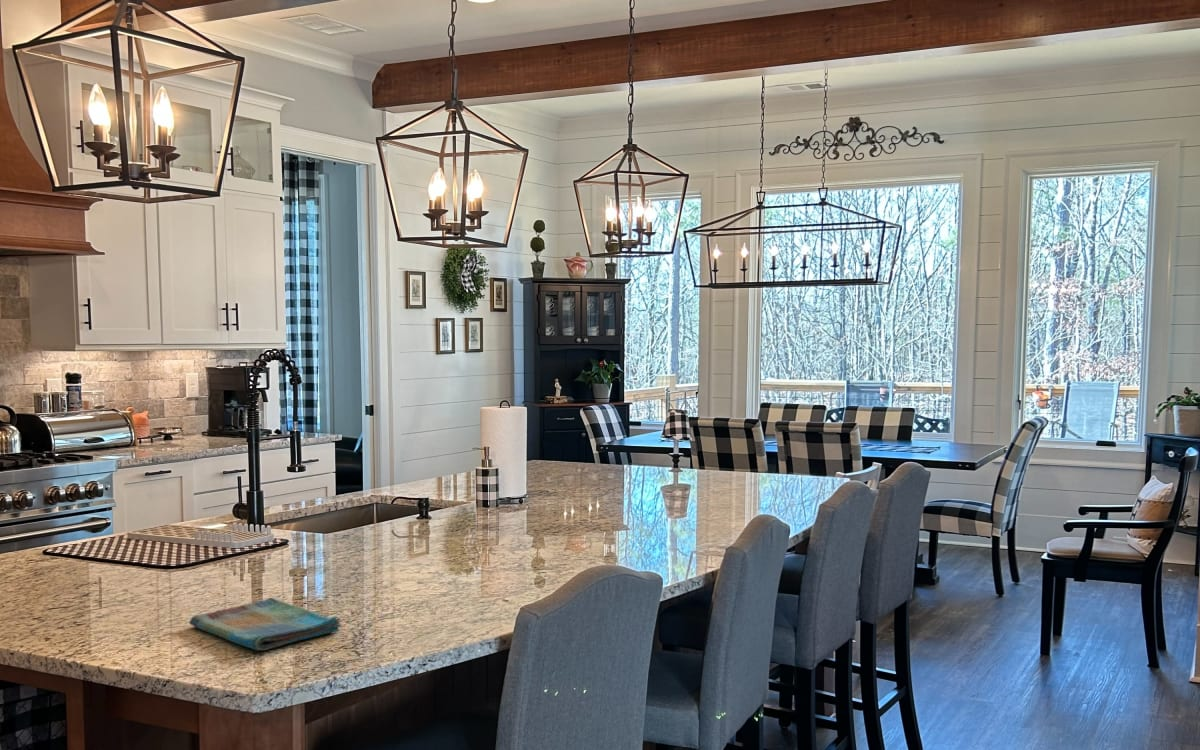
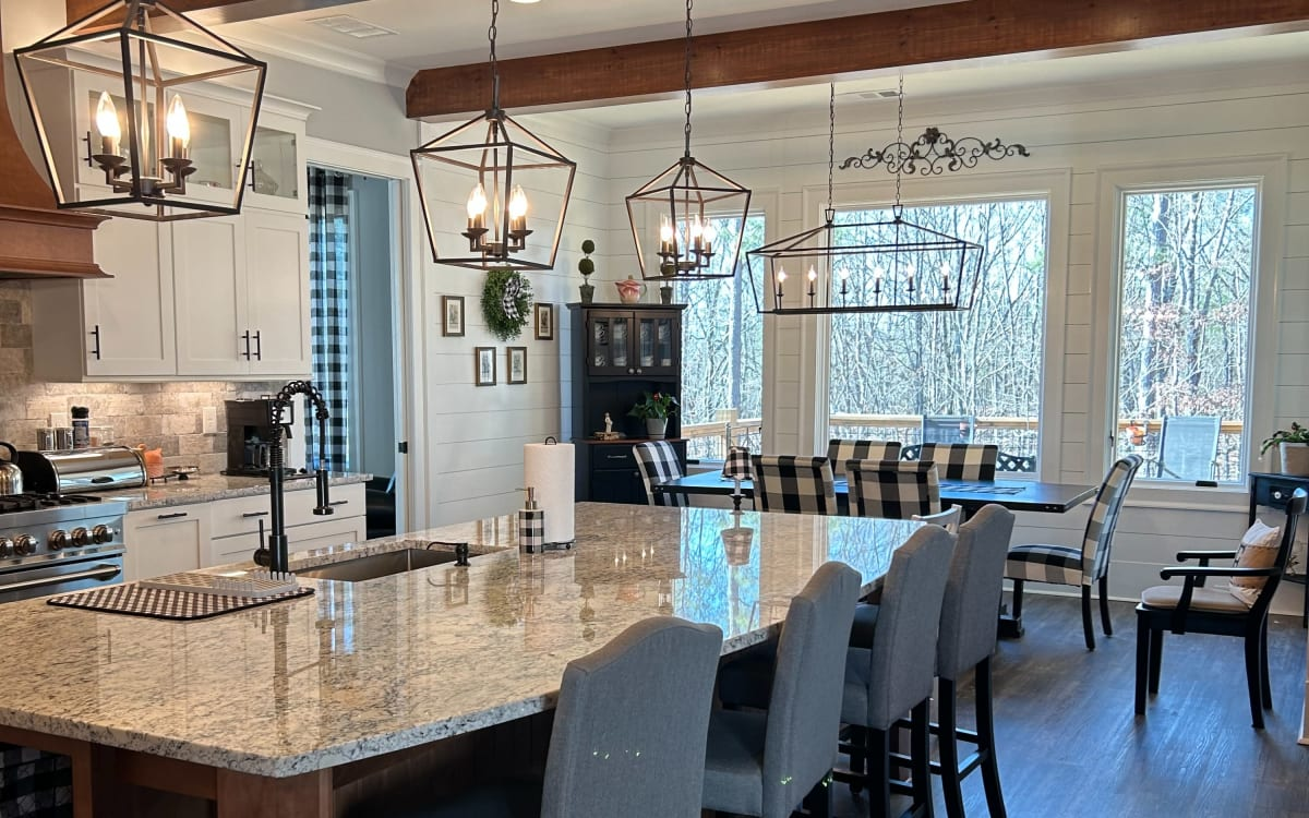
- dish towel [188,597,343,652]
